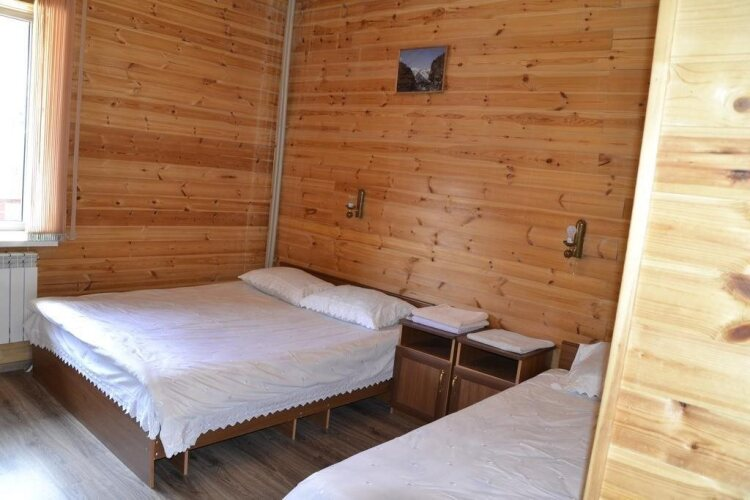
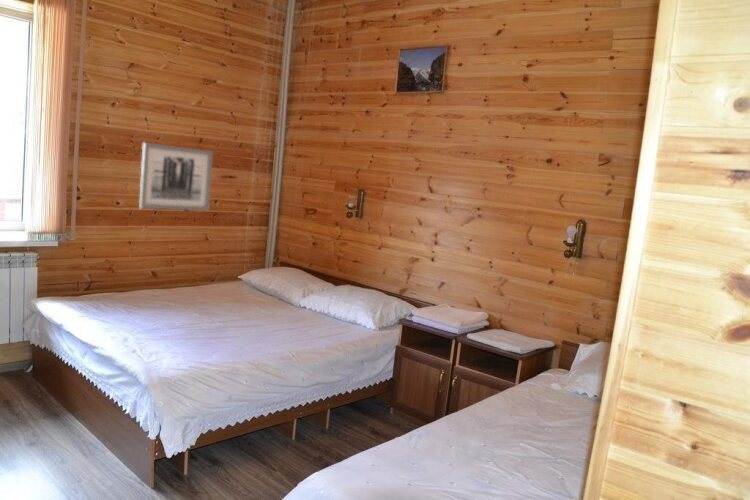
+ wall art [138,142,214,212]
